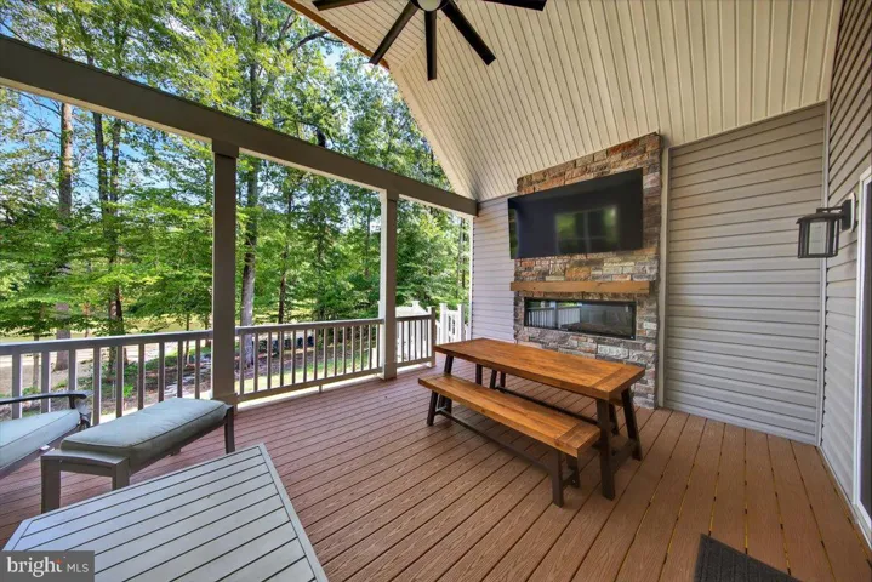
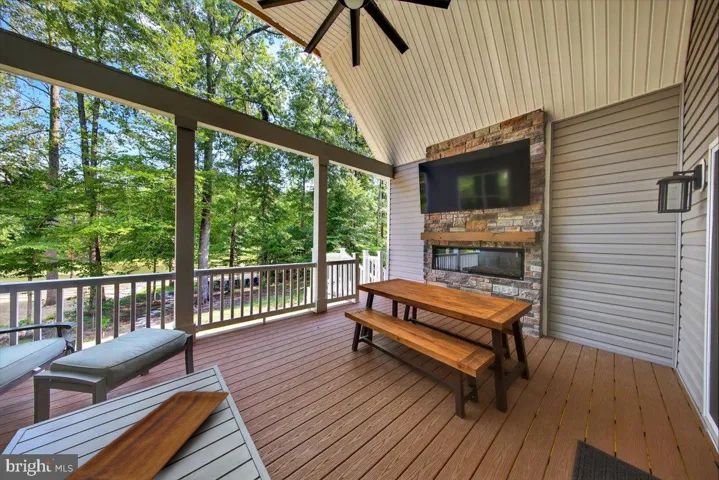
+ tray [63,390,230,480]
